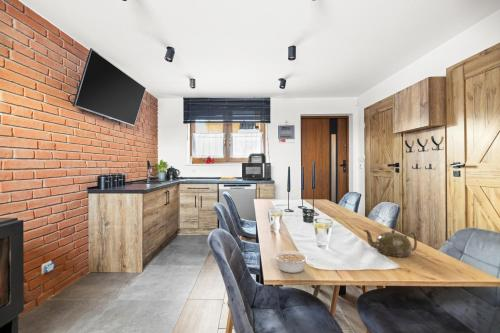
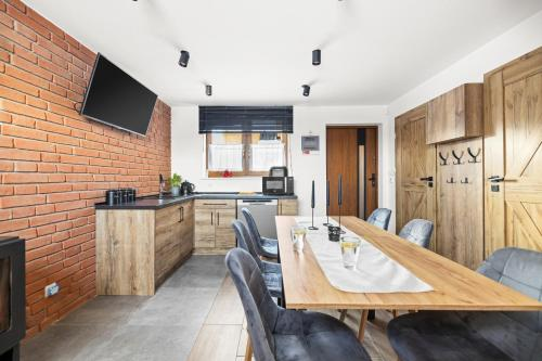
- legume [272,250,314,274]
- teapot [363,229,418,258]
